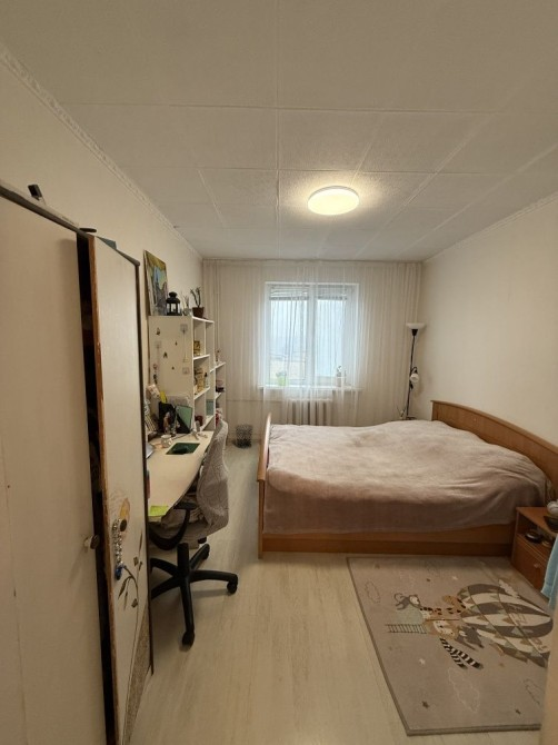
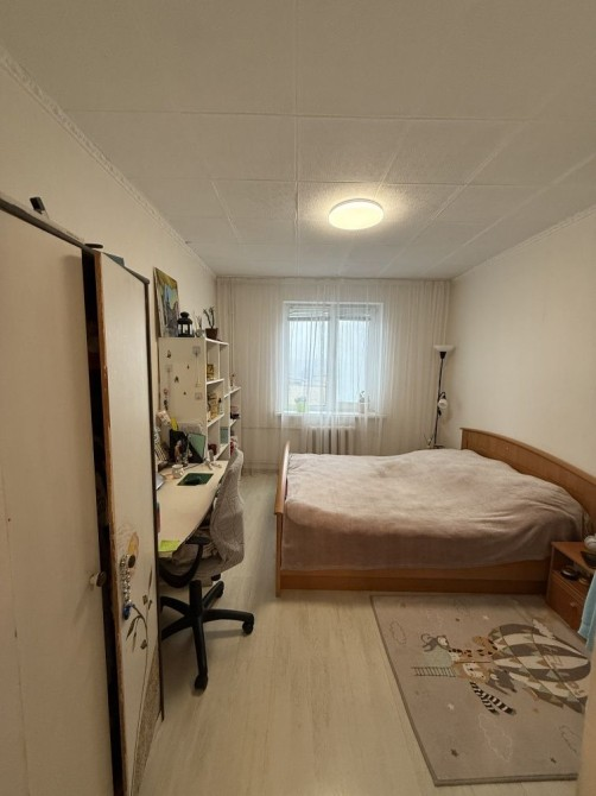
- waste bin [233,424,255,449]
